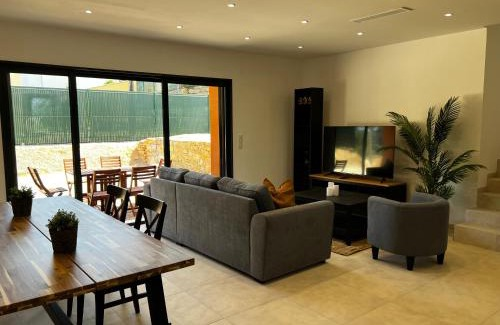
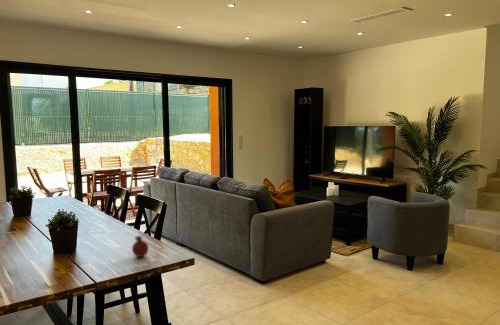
+ fruit [131,235,150,258]
